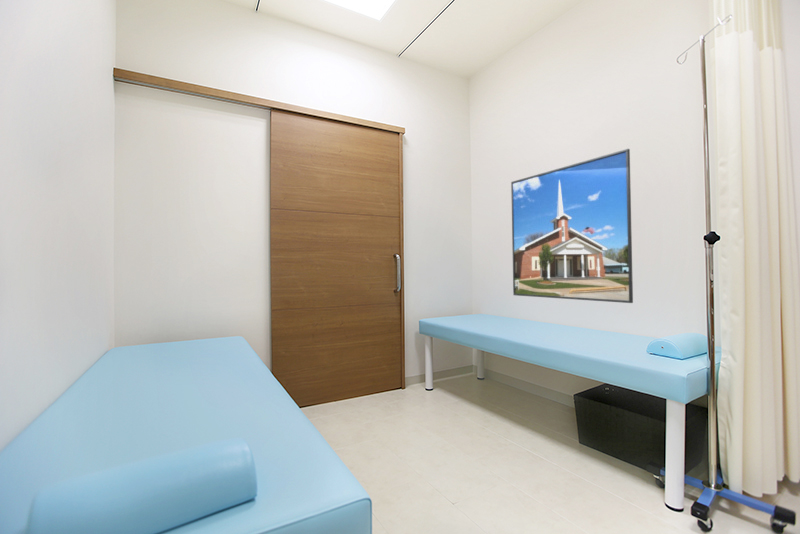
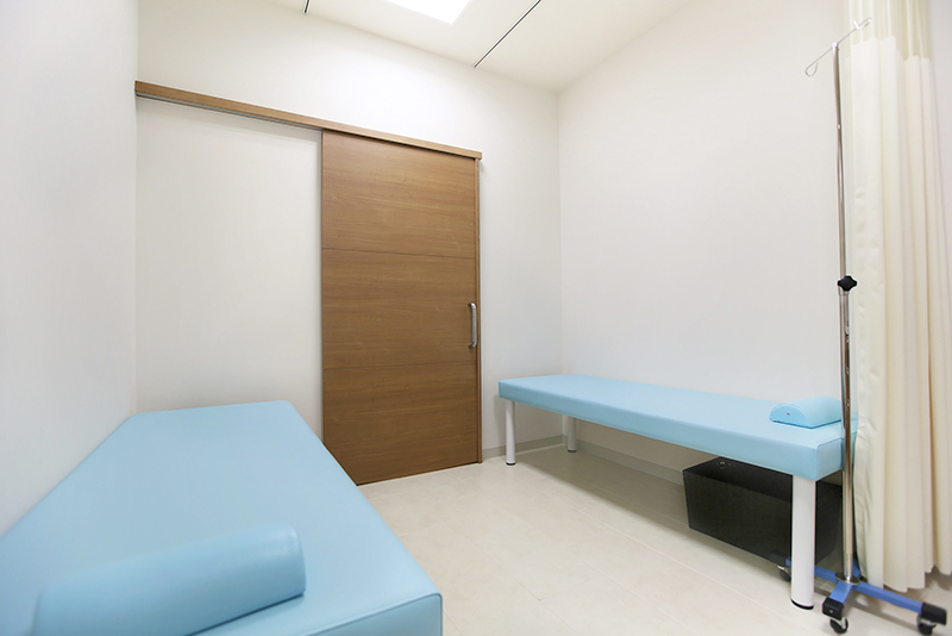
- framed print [510,148,634,304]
